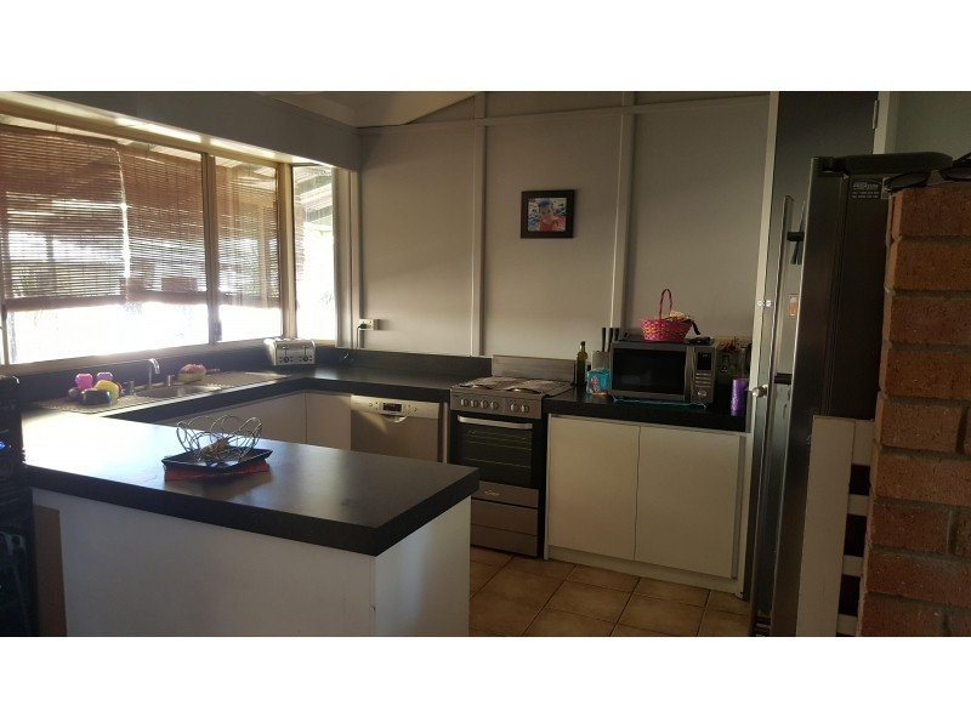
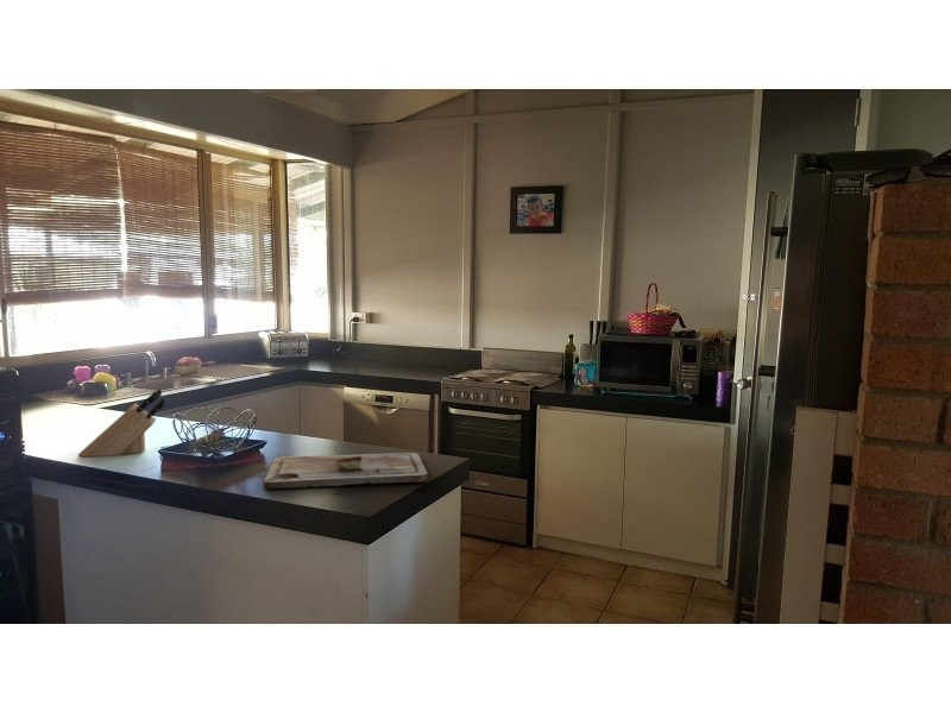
+ knife block [77,387,166,459]
+ cutting board [262,452,429,491]
